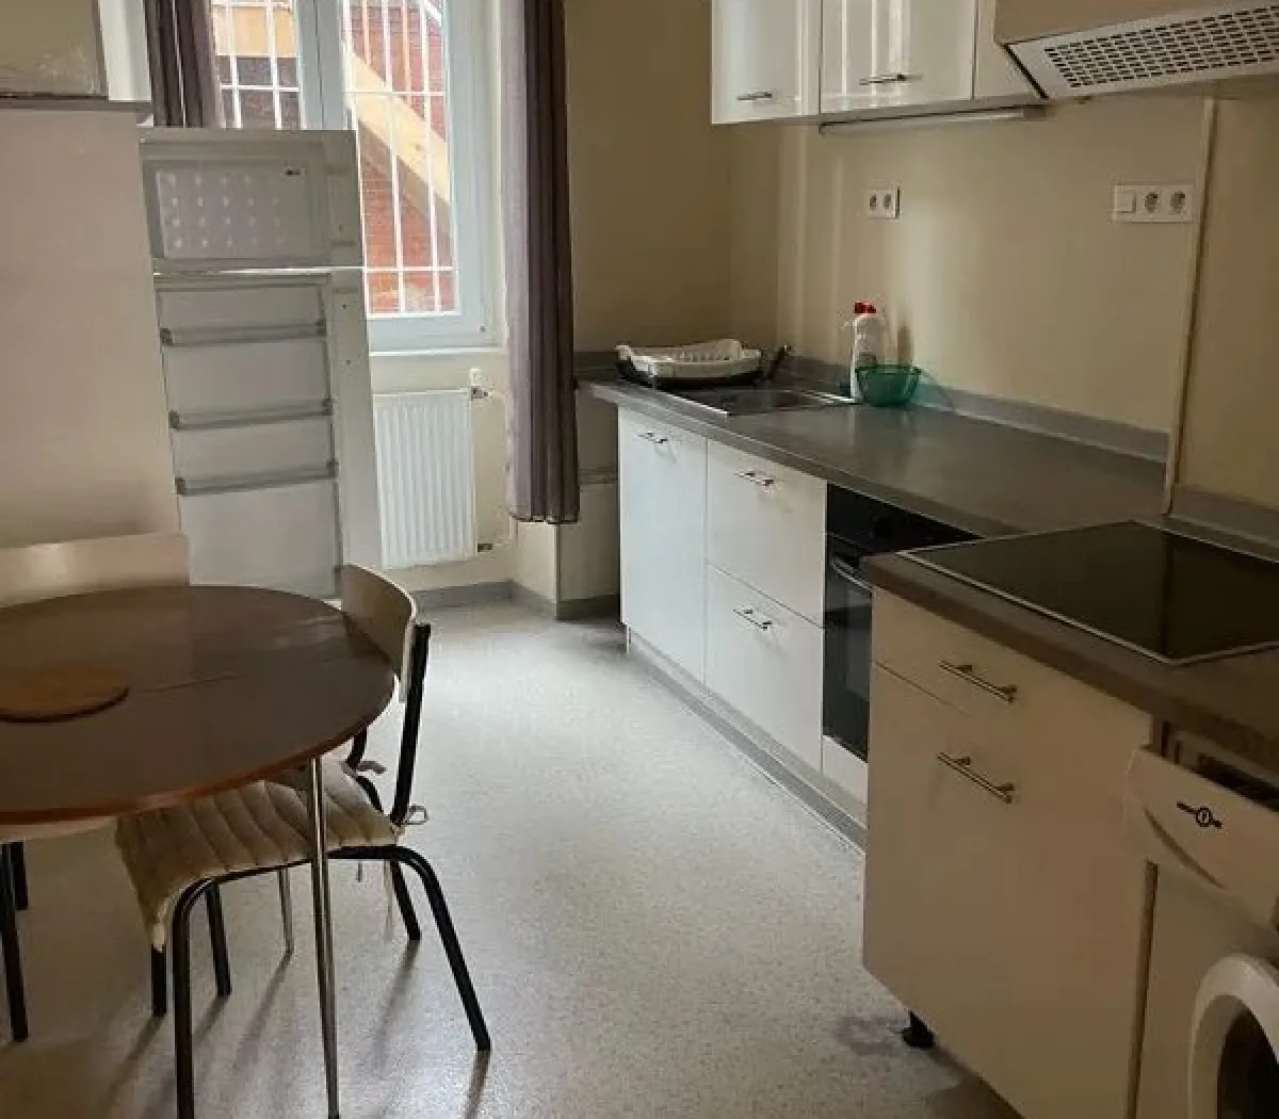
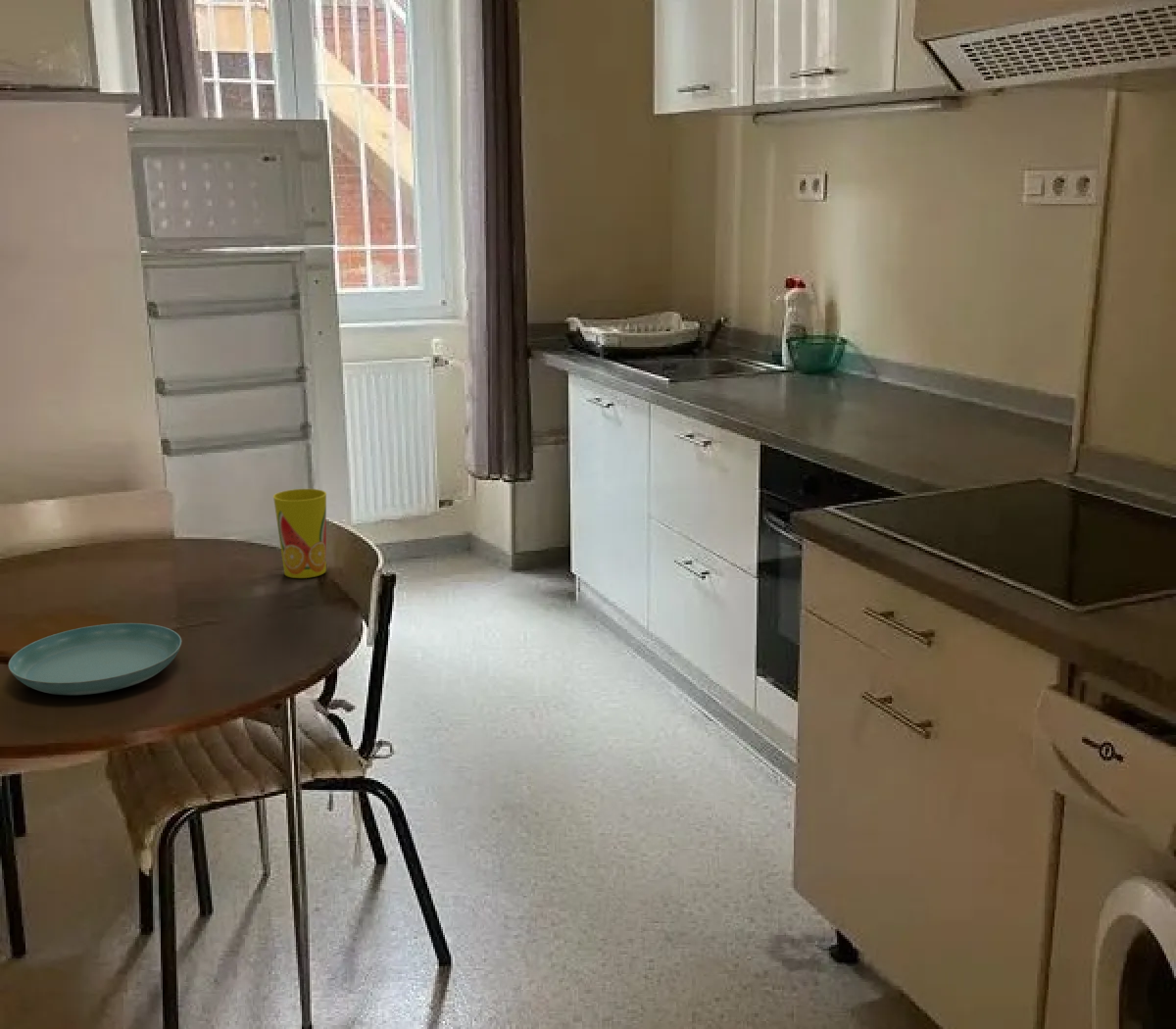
+ cup [272,488,327,579]
+ saucer [8,622,182,696]
